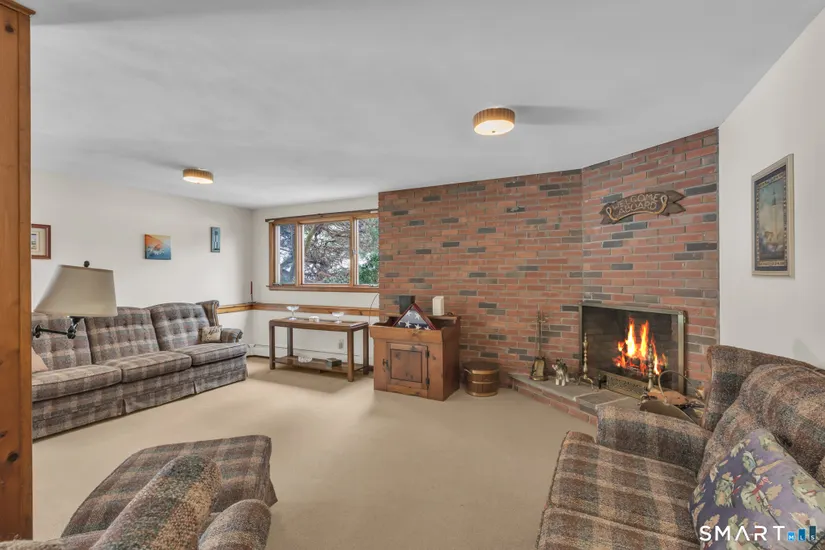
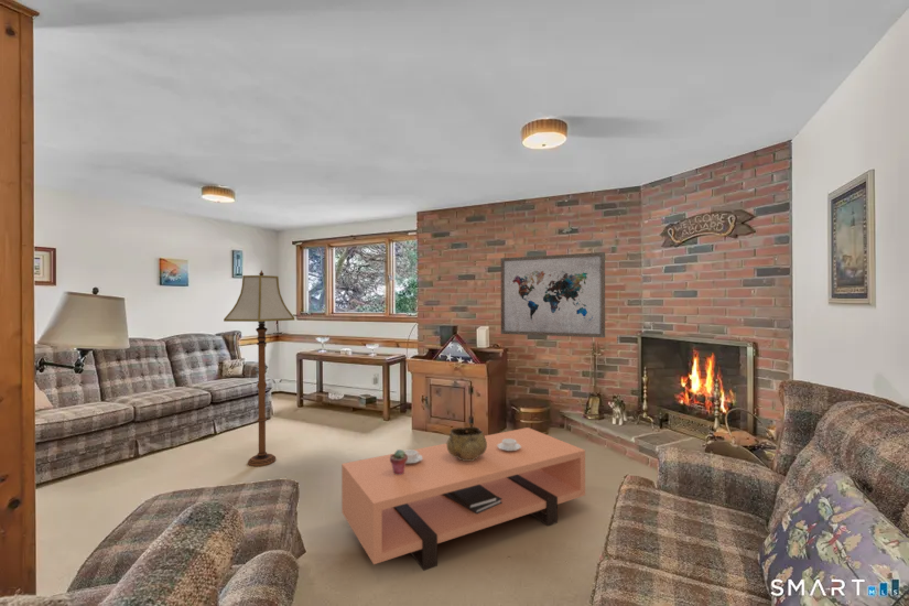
+ coffee table [340,426,586,572]
+ decorative bowl [446,425,487,461]
+ potted succulent [390,448,408,475]
+ floor lamp [223,269,295,467]
+ wall art [500,251,606,338]
